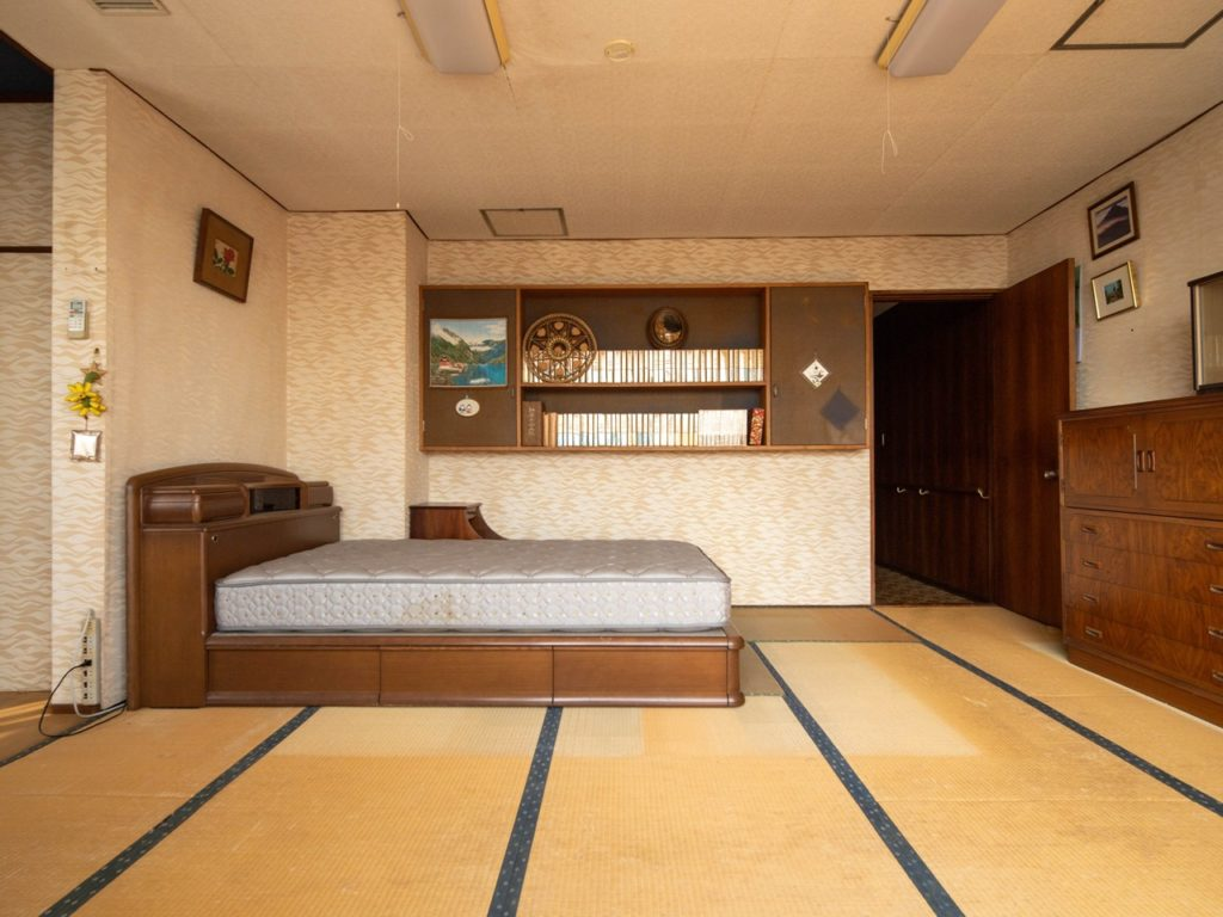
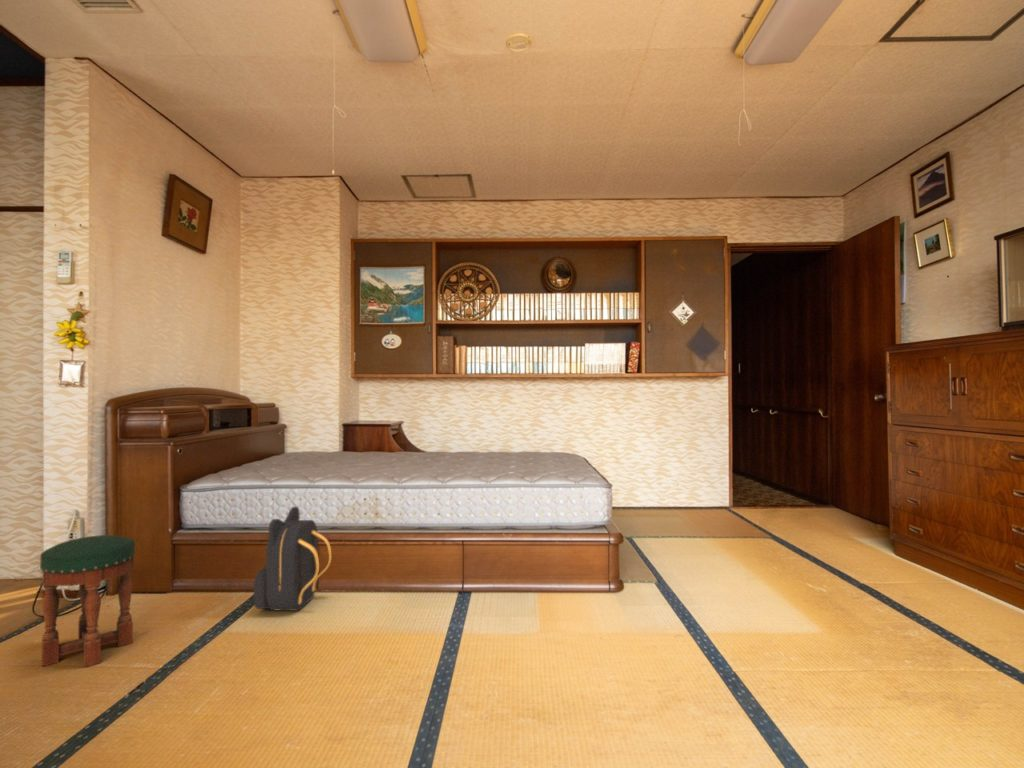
+ stool [39,534,136,668]
+ backpack [253,506,332,612]
